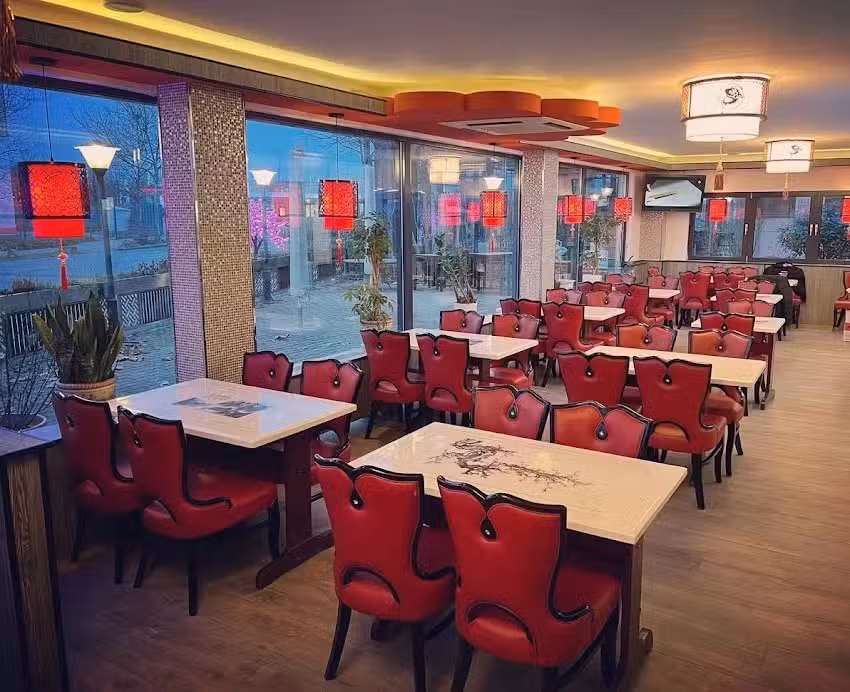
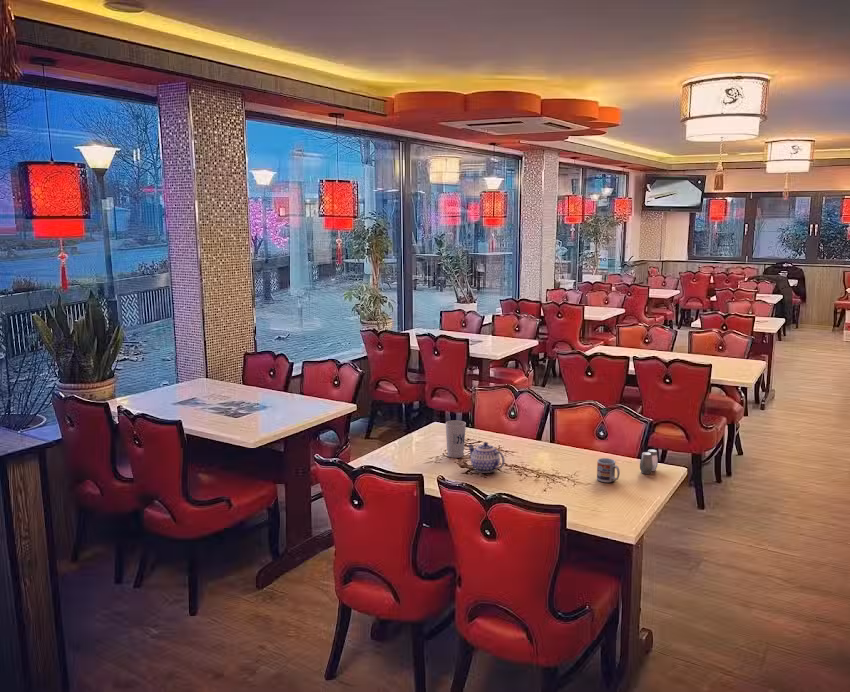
+ salt and pepper shaker [639,448,659,475]
+ cup [596,457,621,483]
+ teapot [467,441,506,474]
+ cup [445,419,467,459]
